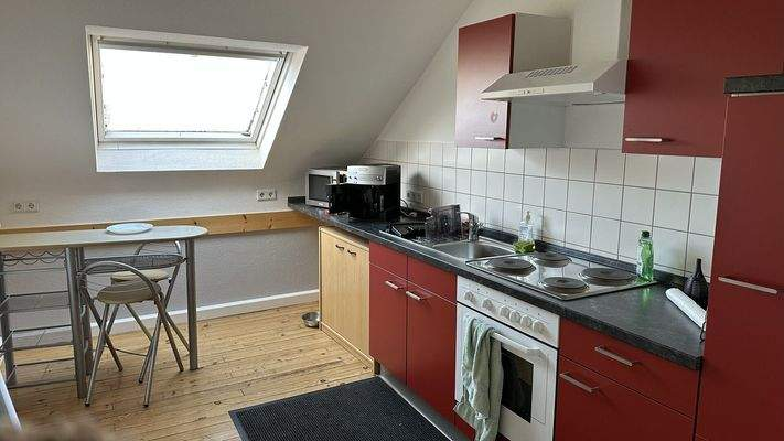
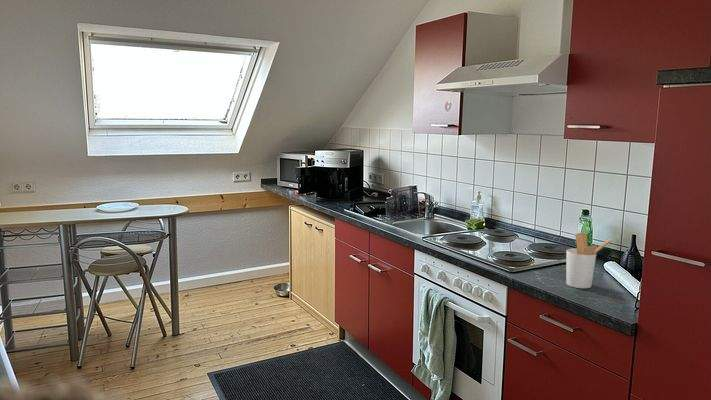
+ utensil holder [565,231,613,289]
